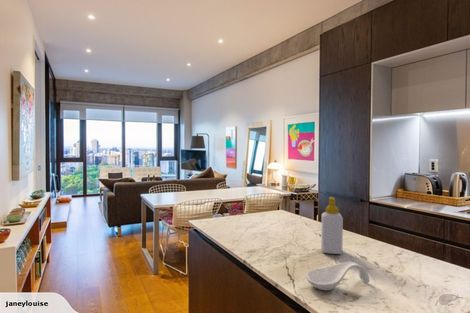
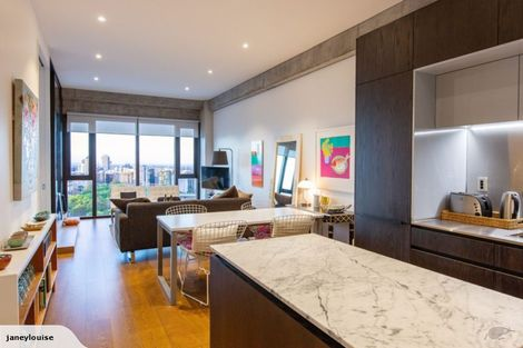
- spoon rest [305,261,370,291]
- soap bottle [320,196,344,255]
